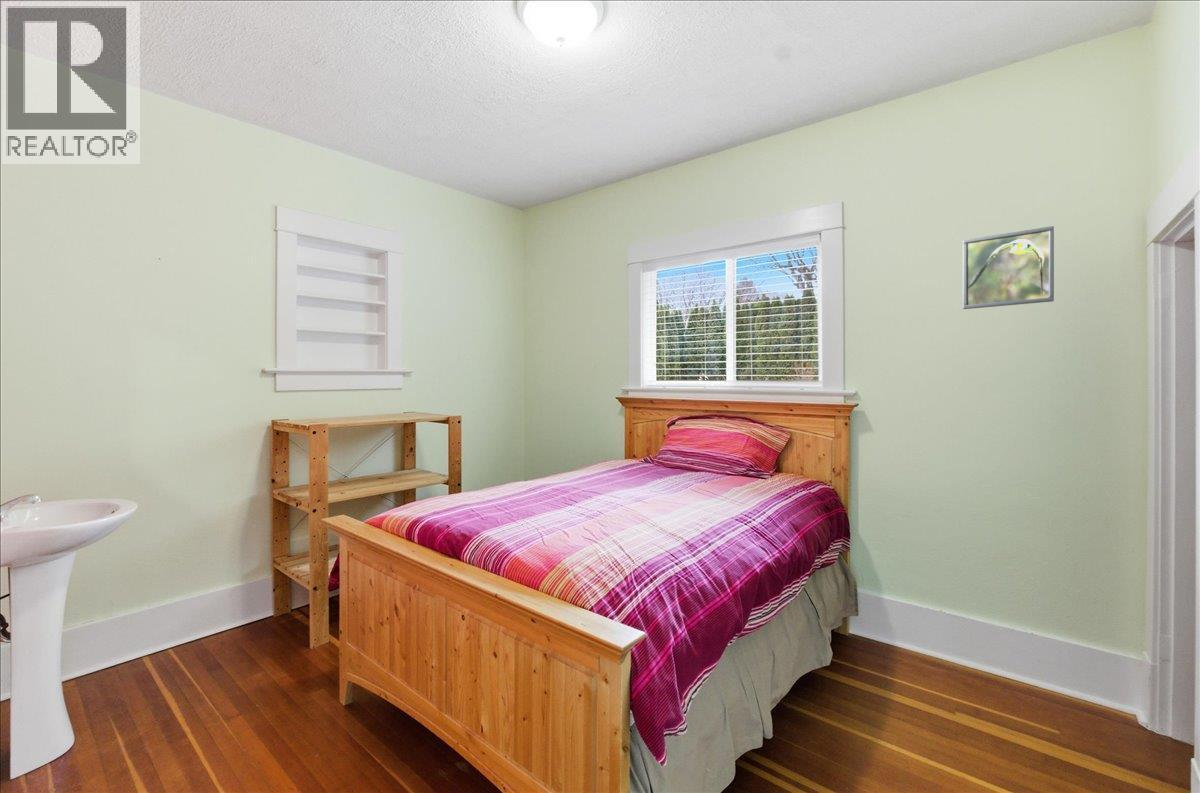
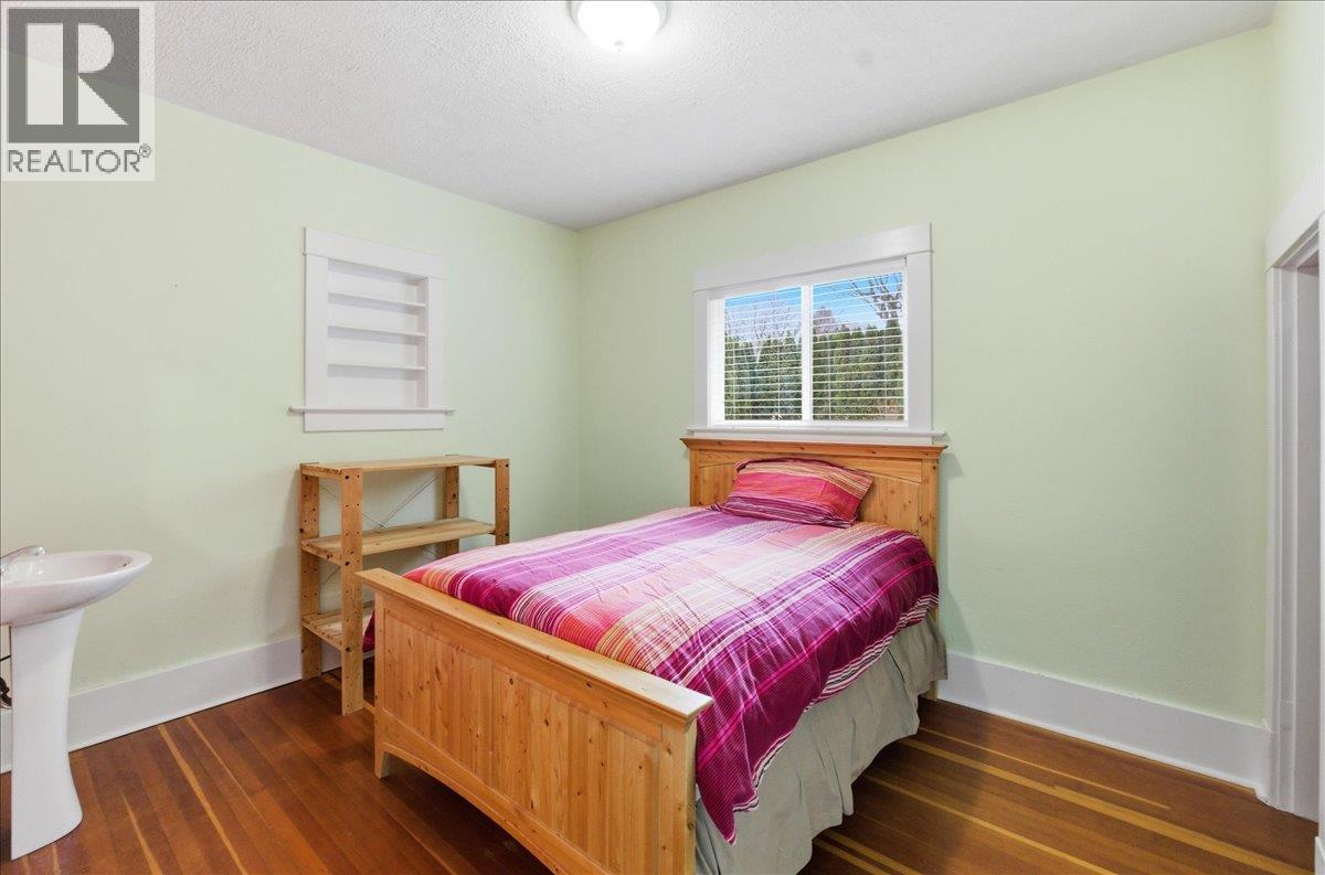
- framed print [962,225,1055,310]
